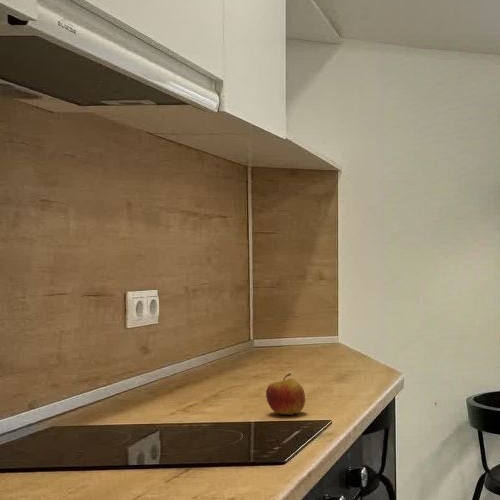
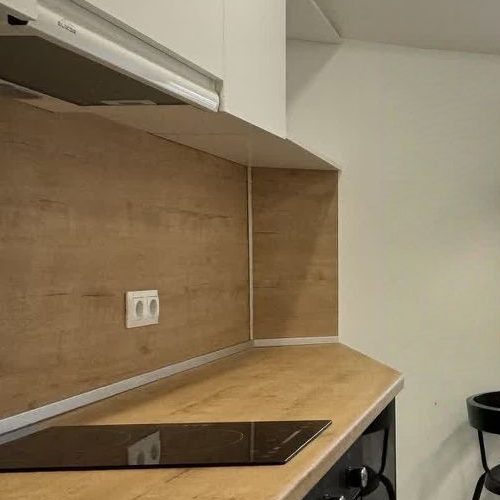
- apple [265,372,306,416]
